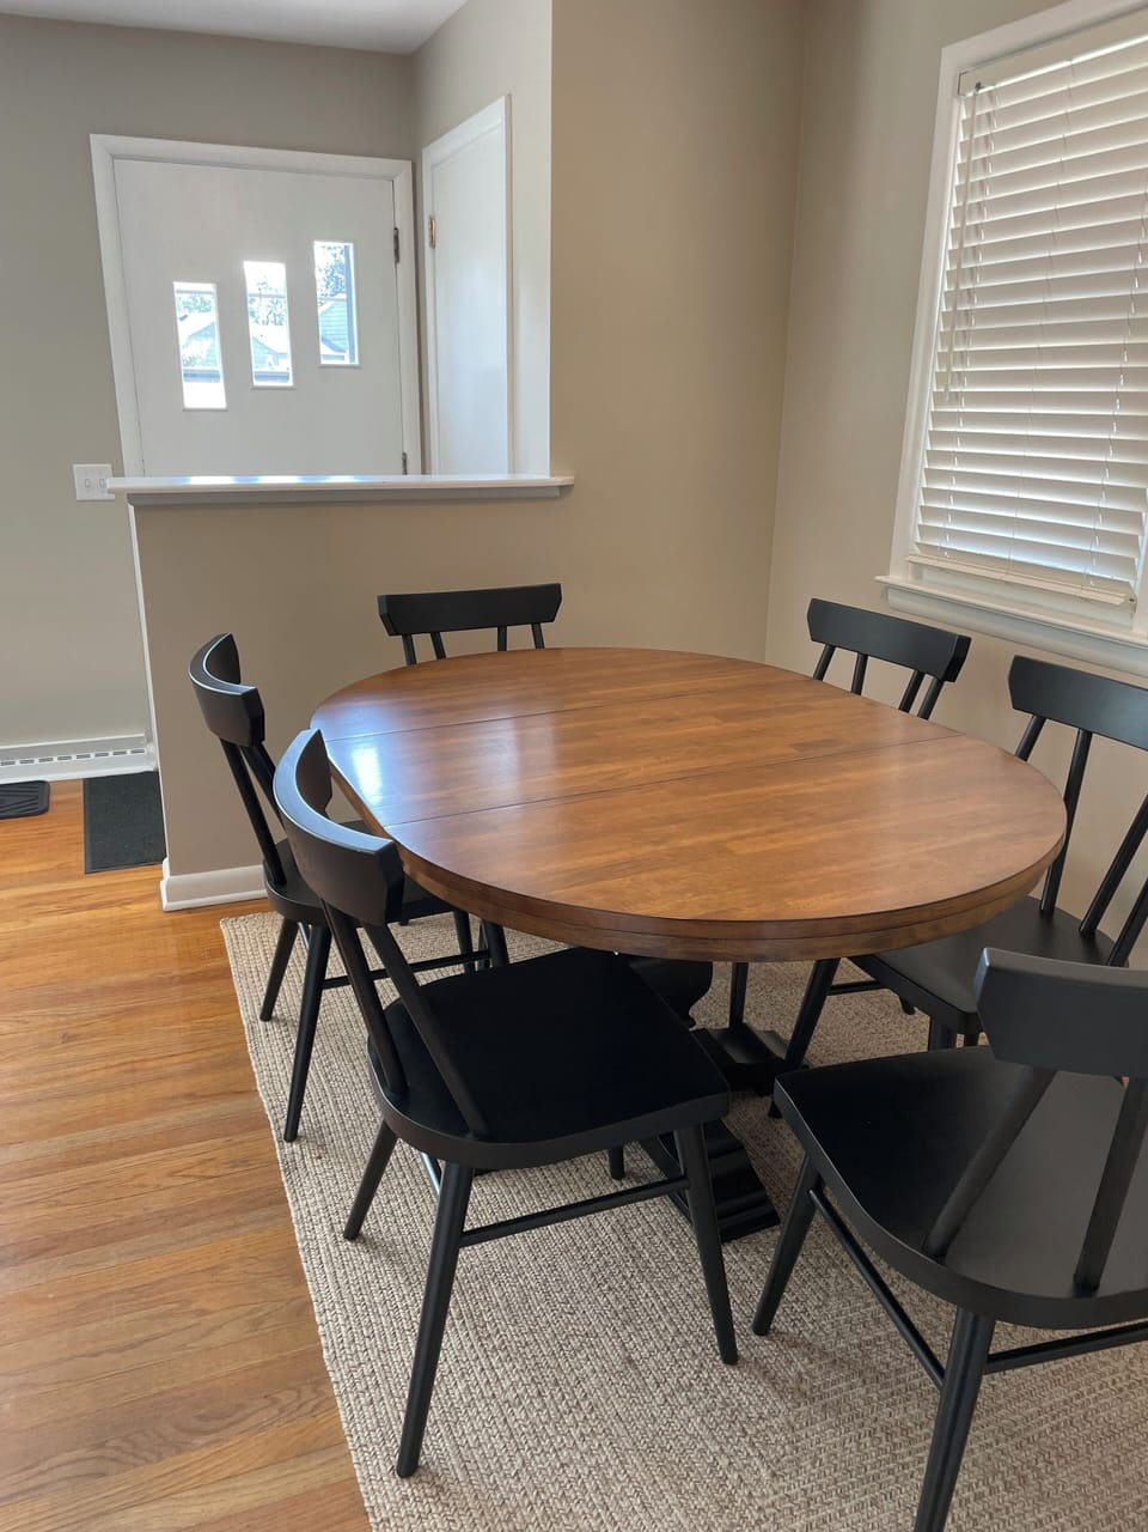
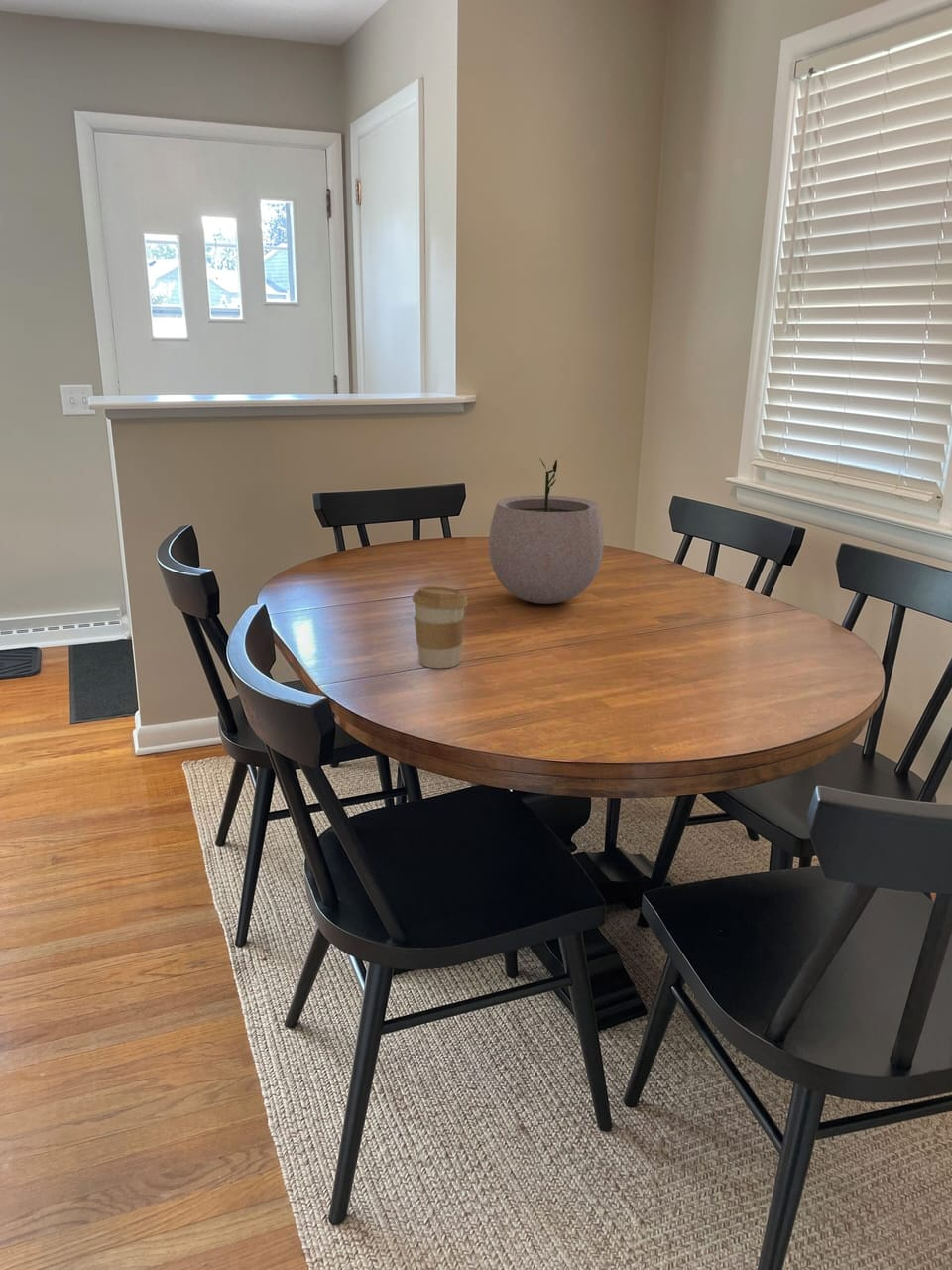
+ coffee cup [411,585,468,669]
+ plant pot [488,457,605,605]
